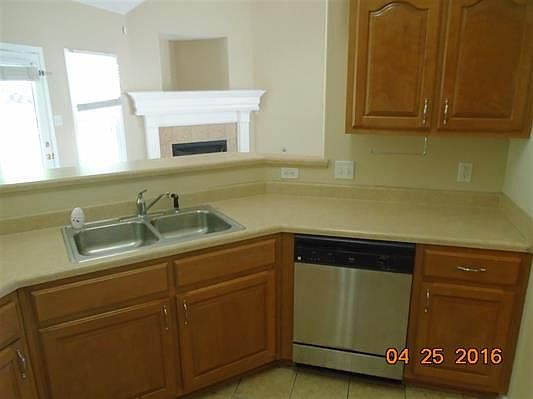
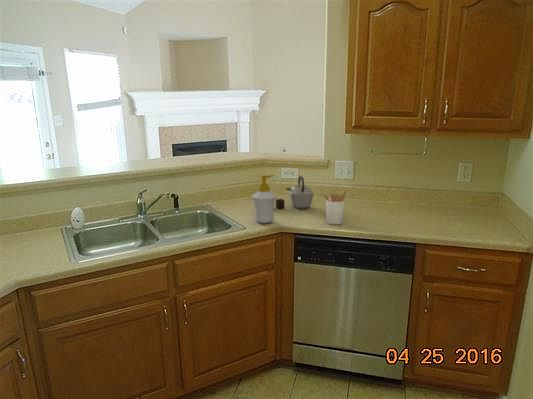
+ soap bottle [251,174,277,224]
+ kettle [275,175,315,210]
+ utensil holder [322,188,347,225]
